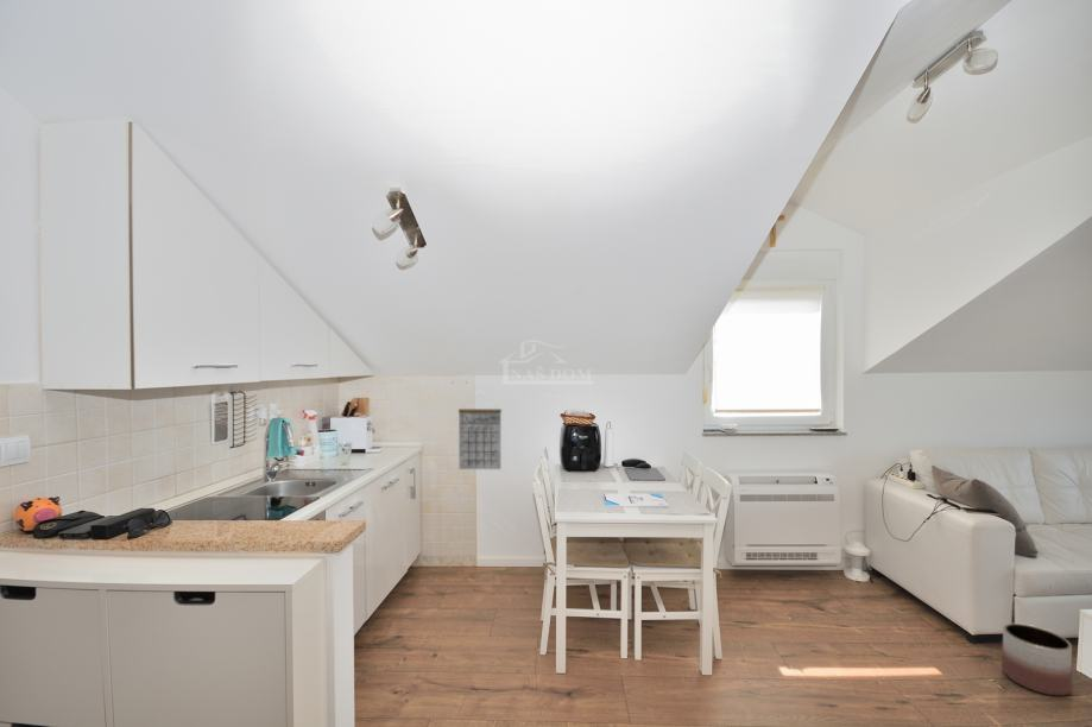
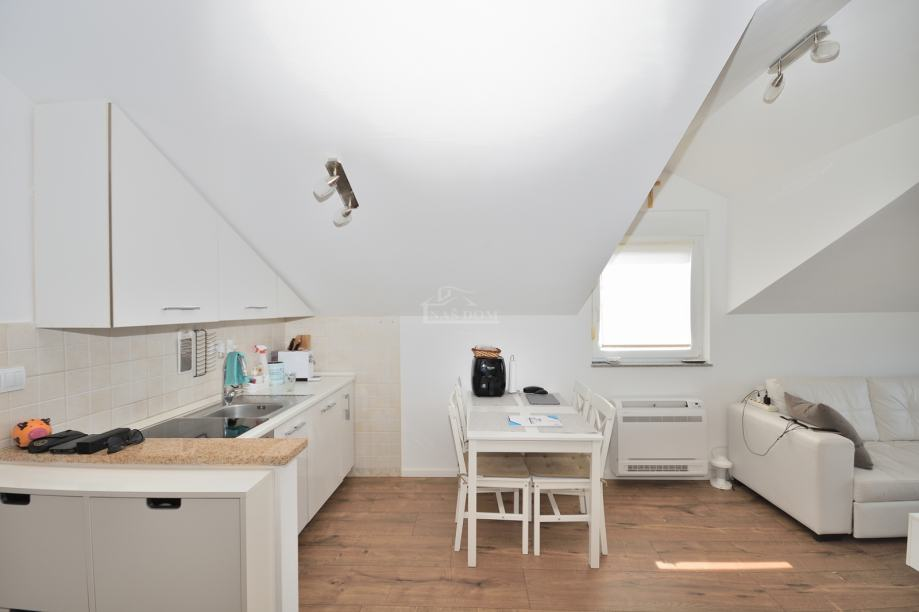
- calendar [457,394,503,470]
- planter [1001,622,1073,696]
